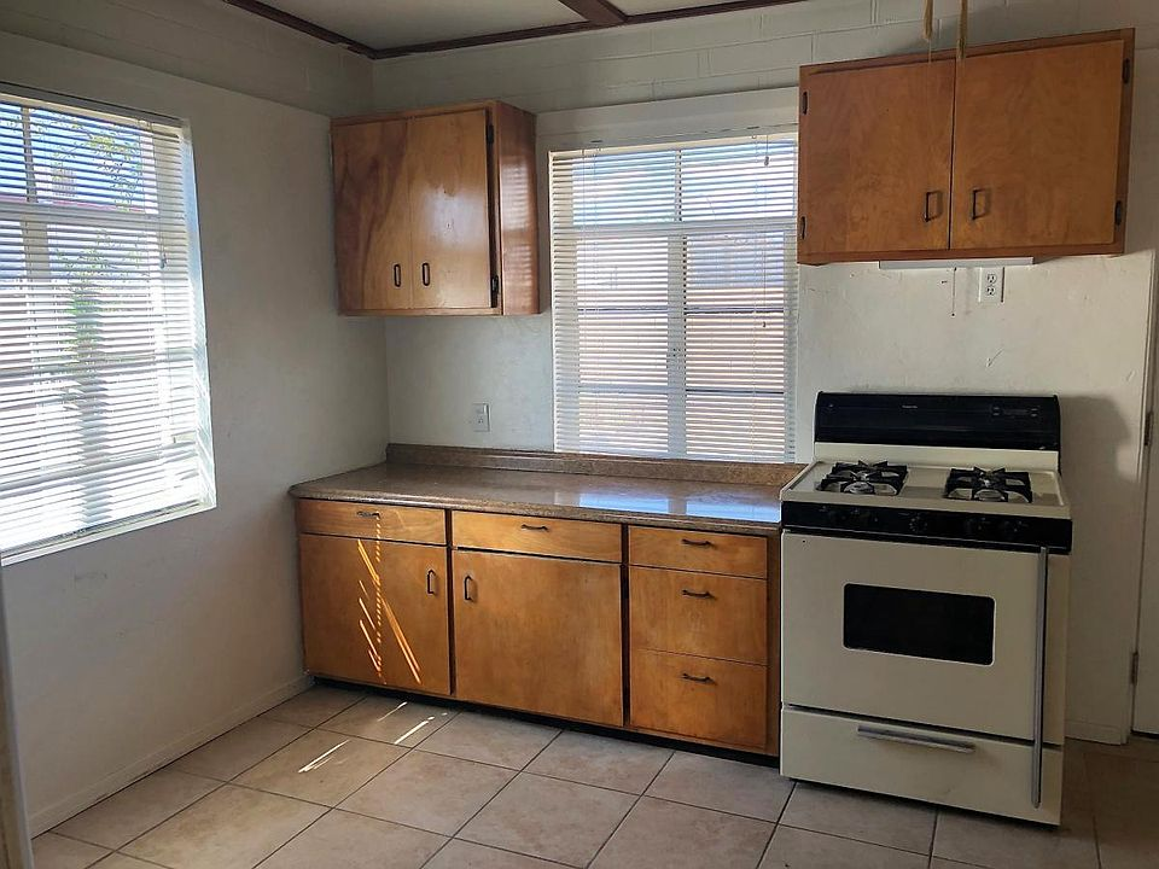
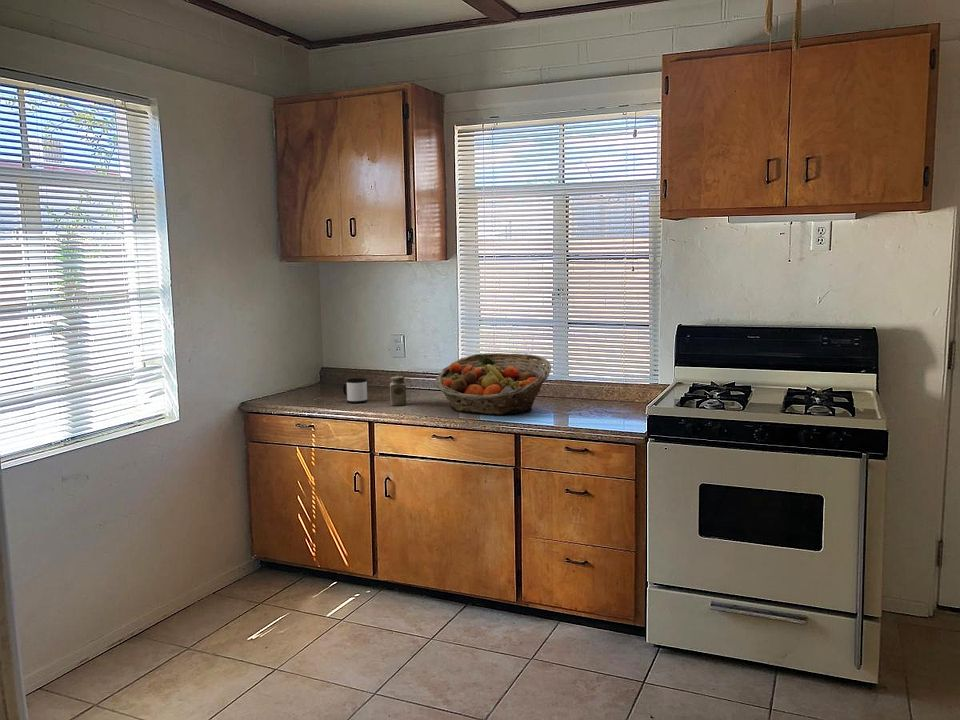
+ mug [342,377,368,404]
+ salt shaker [389,375,407,407]
+ fruit basket [434,352,552,415]
